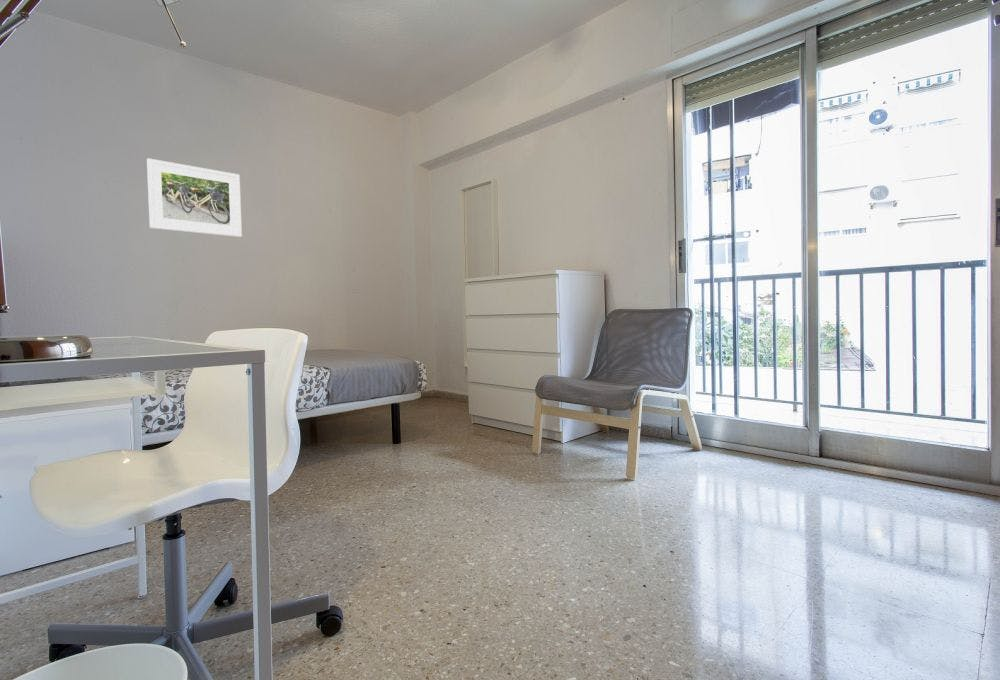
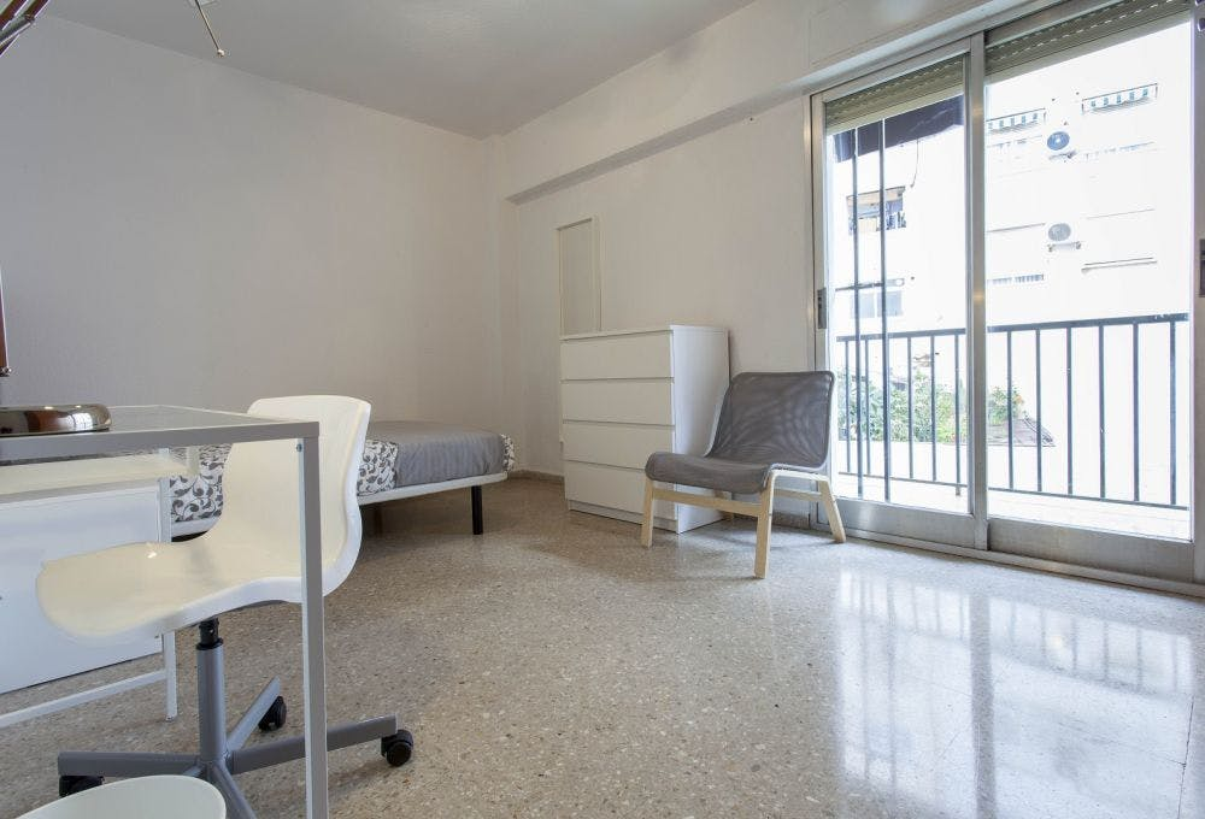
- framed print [146,157,243,238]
